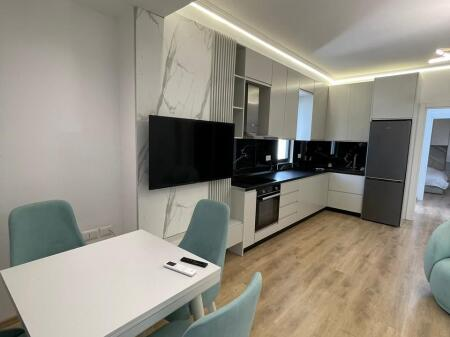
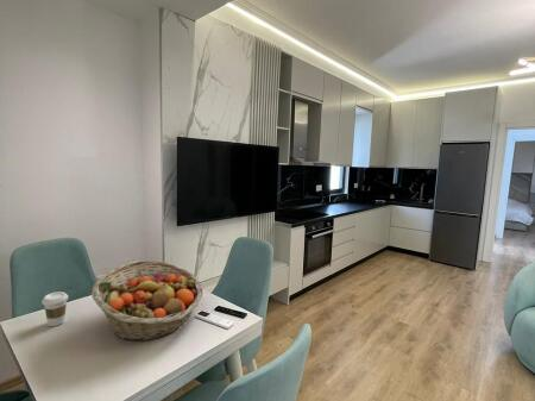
+ coffee cup [40,290,69,327]
+ fruit basket [90,259,203,342]
